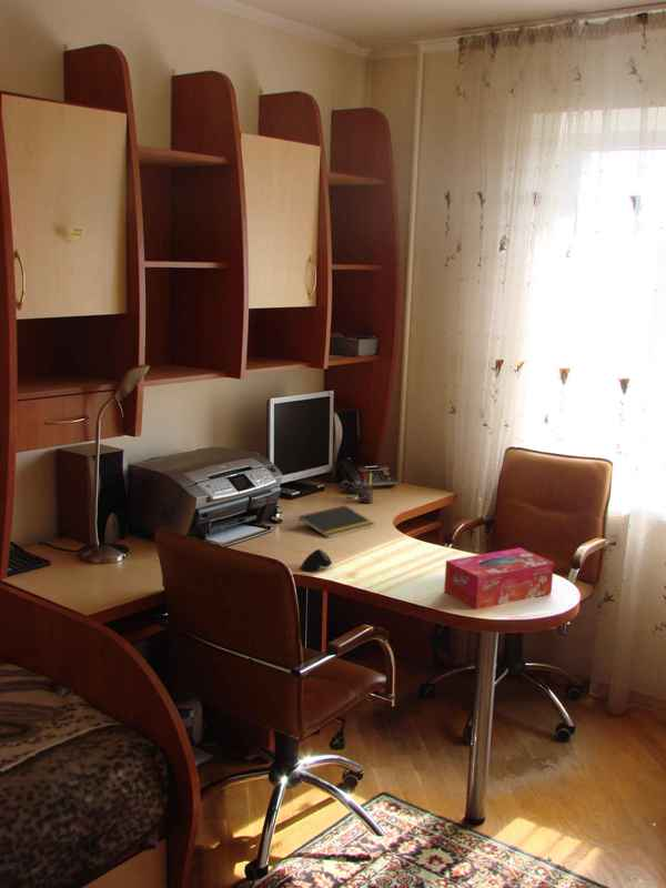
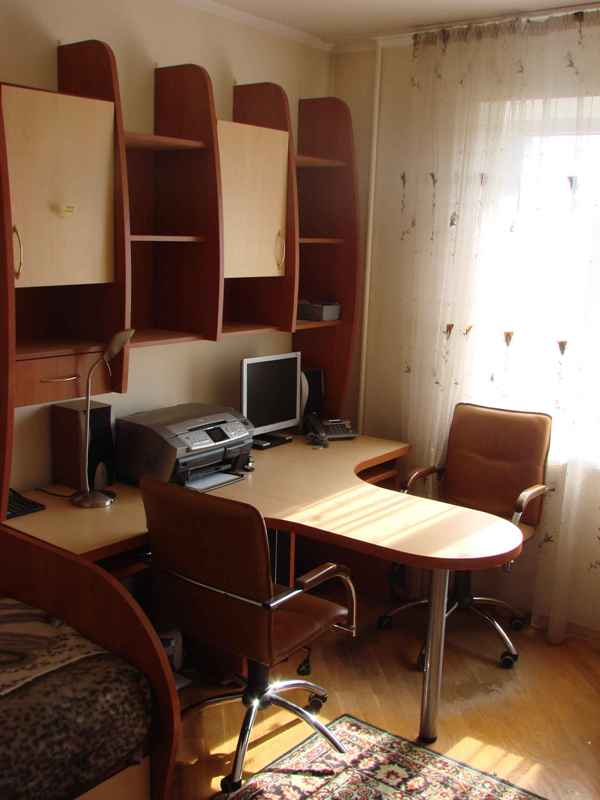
- pen holder [355,472,379,504]
- tissue box [443,546,555,610]
- notepad [296,505,376,539]
- computer mouse [300,548,333,573]
